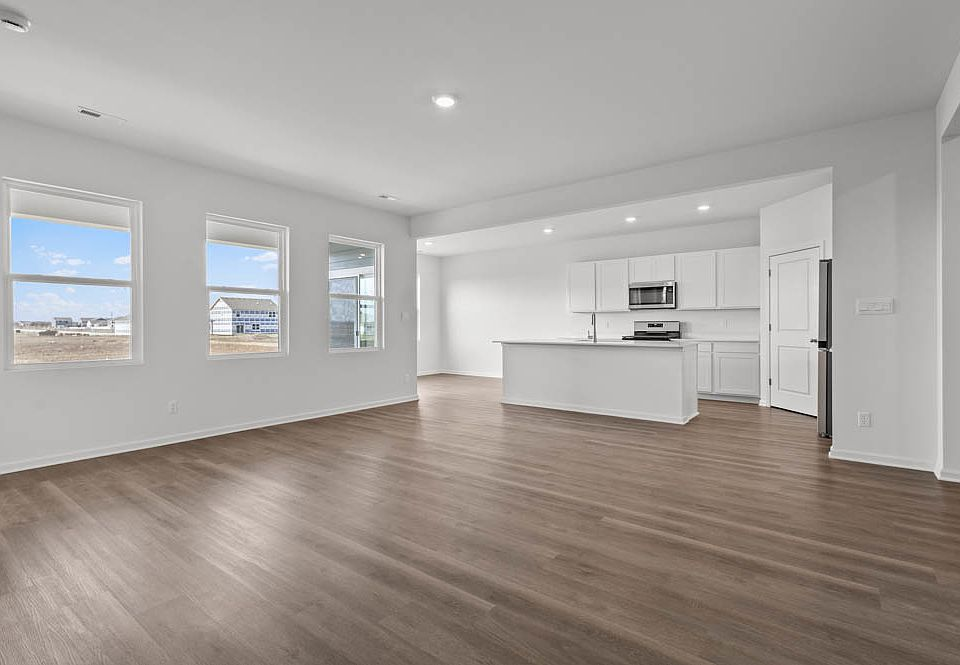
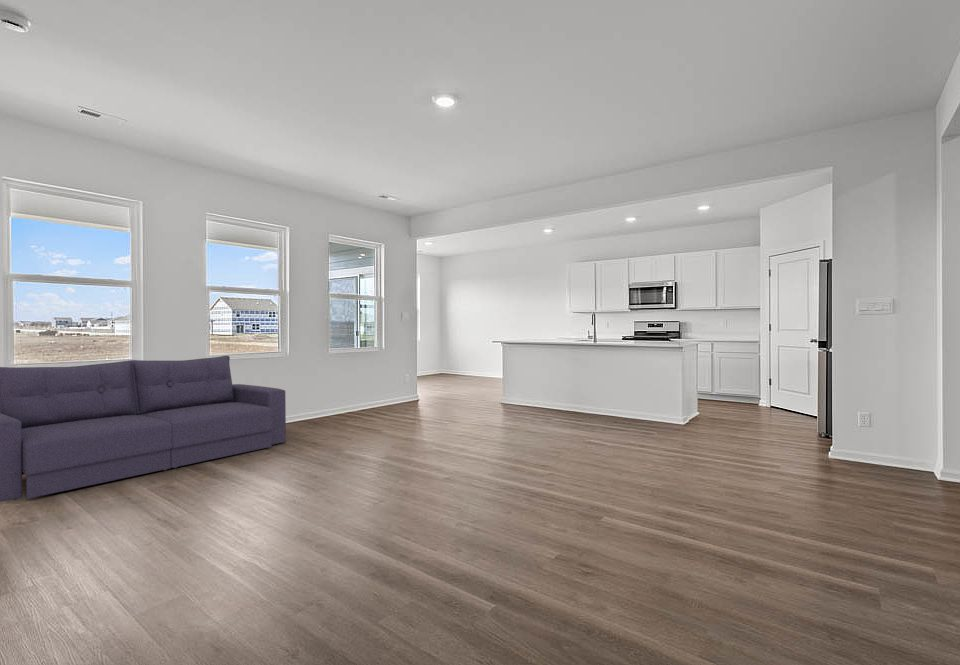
+ sofa [0,355,287,503]
